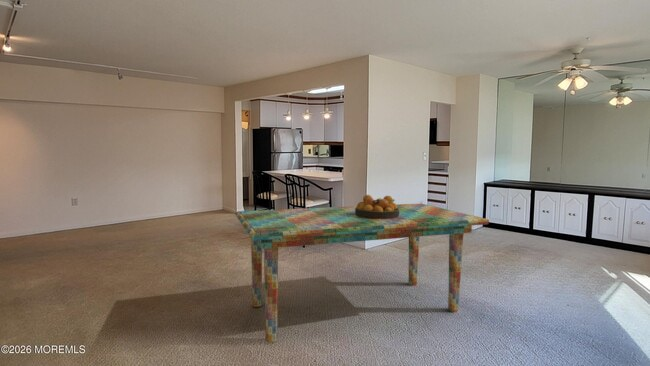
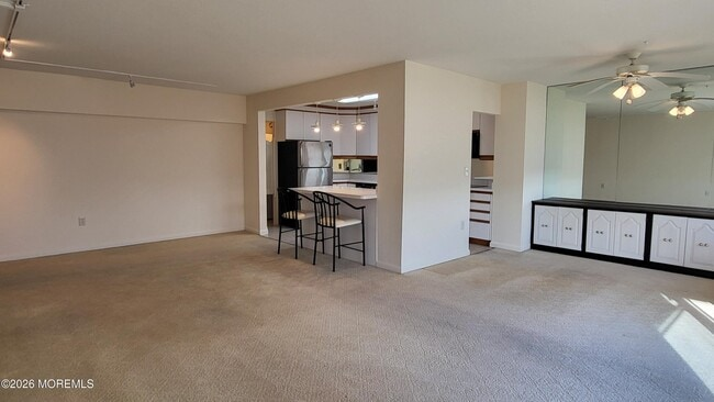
- dining table [235,202,490,343]
- fruit bowl [355,194,399,219]
